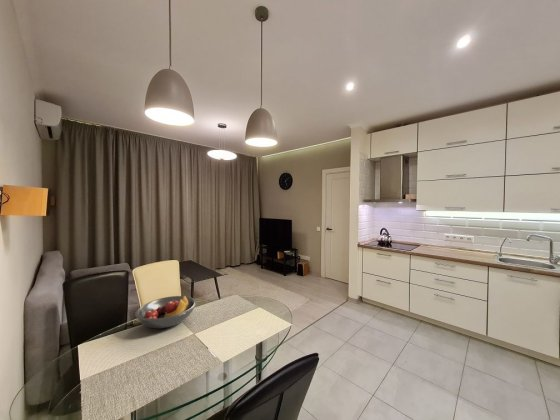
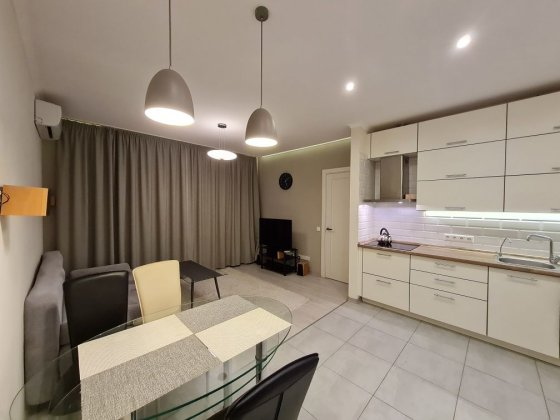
- fruit bowl [134,294,197,329]
